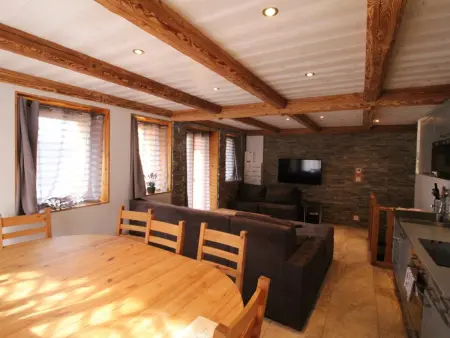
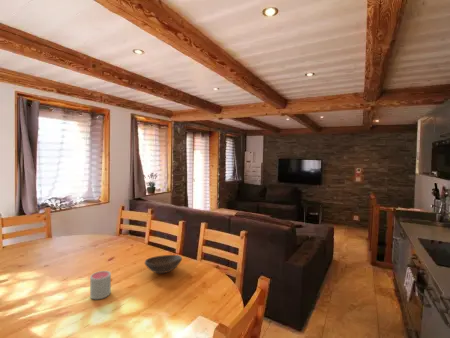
+ bowl [144,254,183,274]
+ mug [89,270,112,300]
